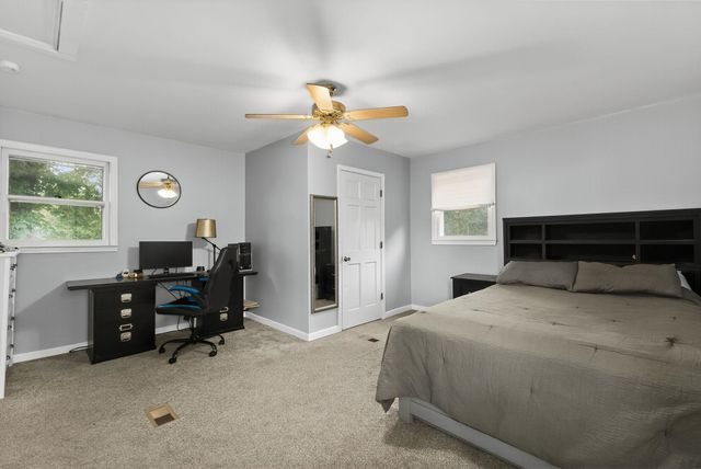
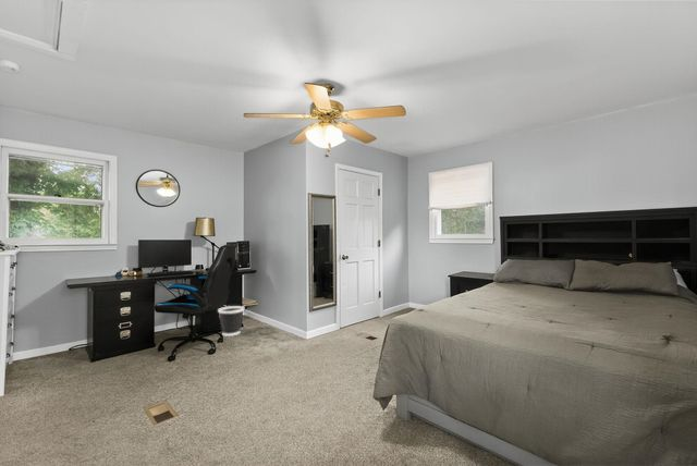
+ wastebasket [217,305,245,338]
